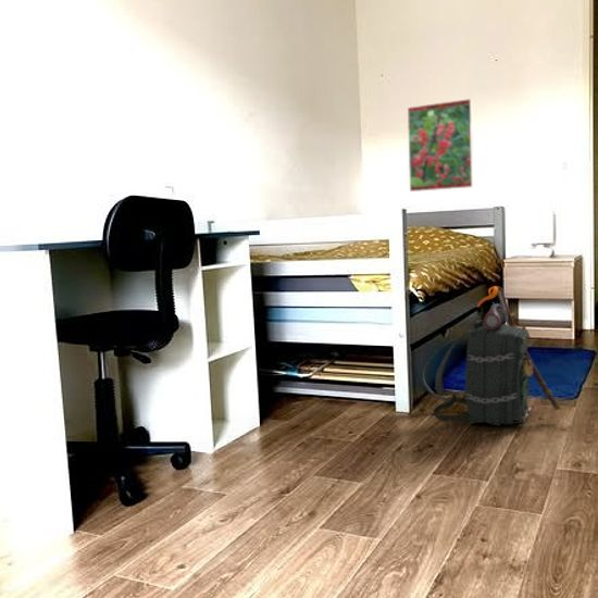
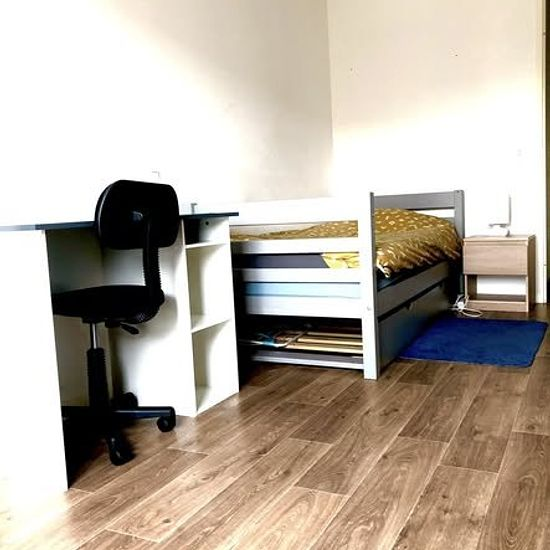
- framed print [407,98,474,192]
- backpack [420,285,563,427]
